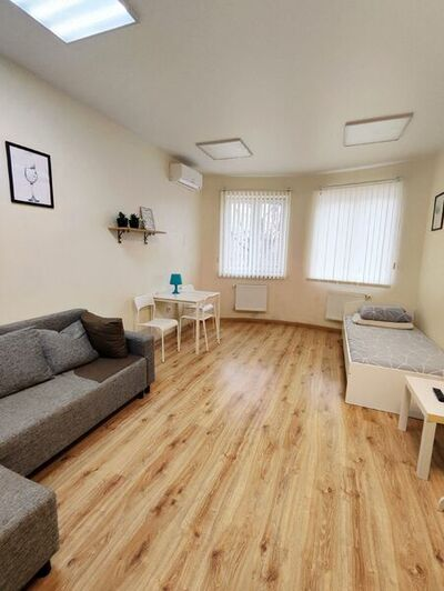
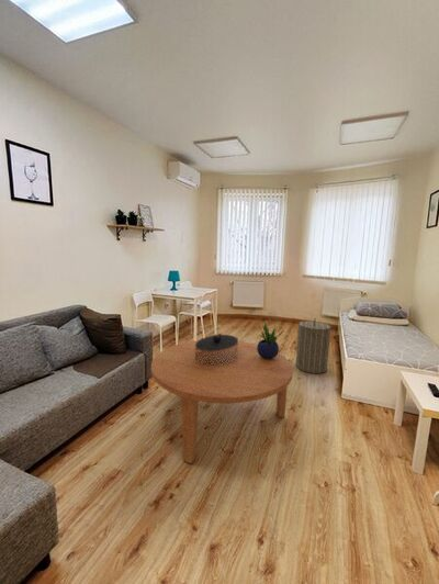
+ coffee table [195,333,239,367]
+ potted plant [257,322,285,359]
+ coffee table [150,339,294,464]
+ laundry hamper [295,317,333,374]
